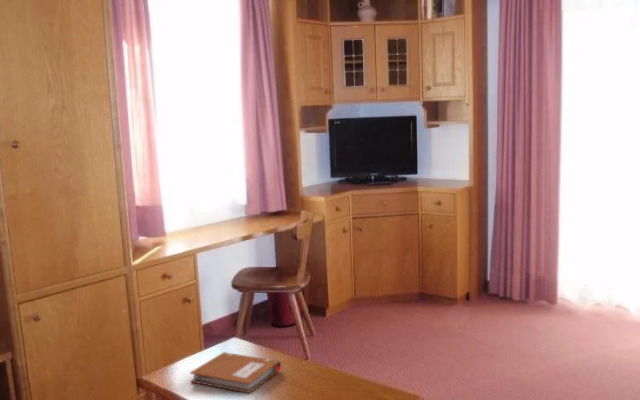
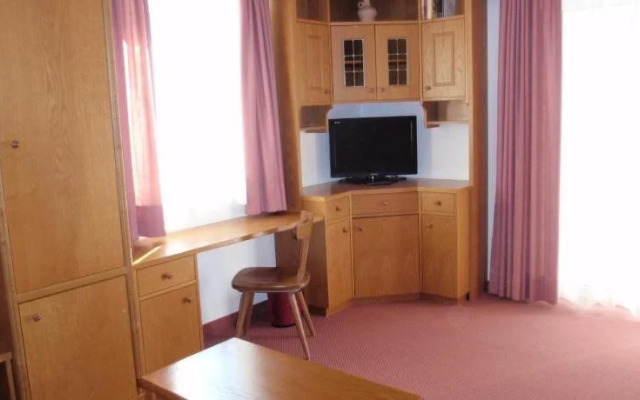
- notebook [189,351,282,394]
